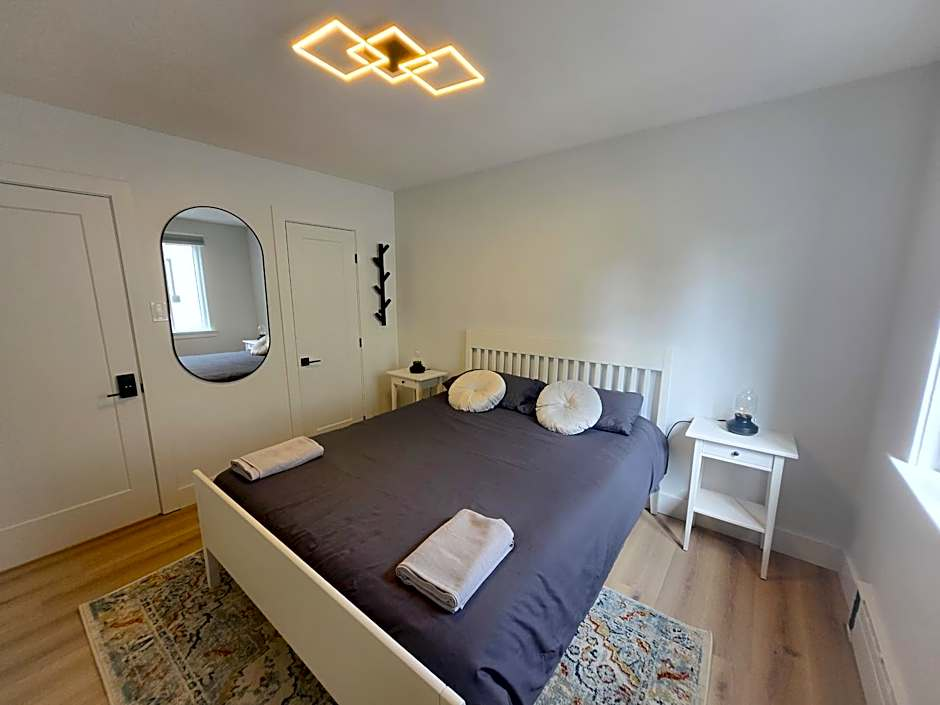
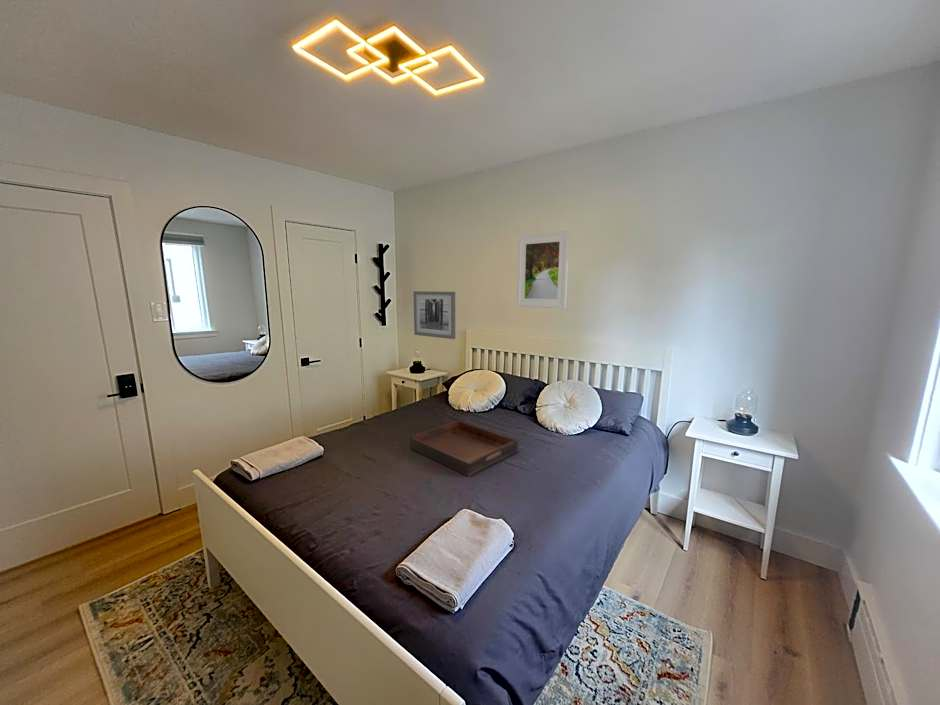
+ serving tray [409,419,519,477]
+ wall art [412,290,456,340]
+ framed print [516,230,570,309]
